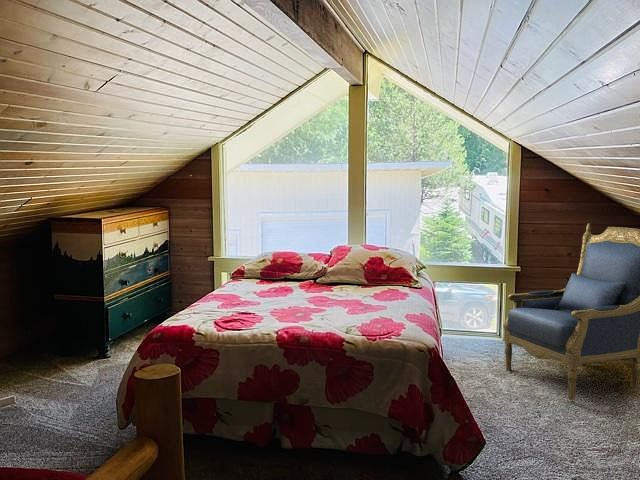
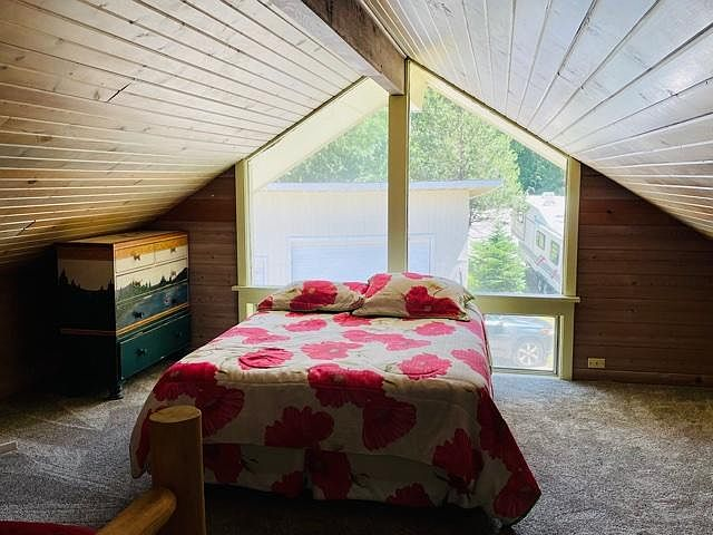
- armchair [502,222,640,401]
